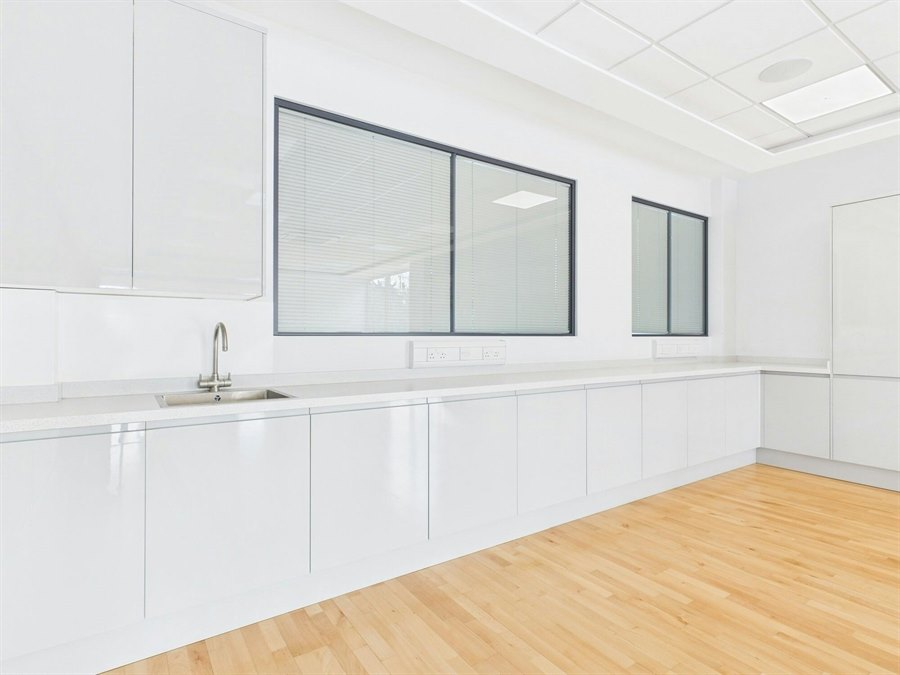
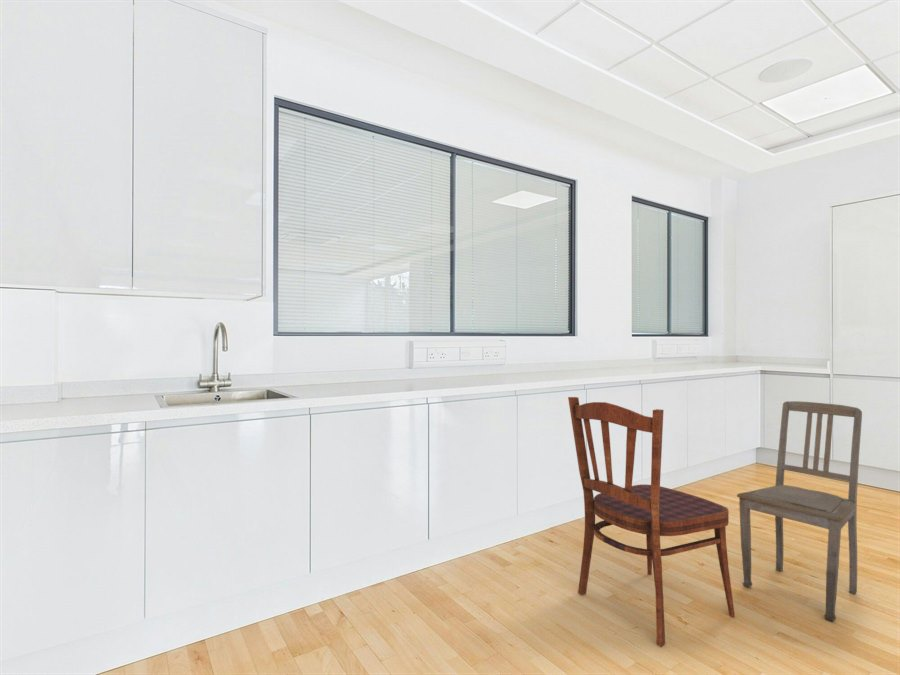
+ dining chair [736,400,863,622]
+ dining chair [567,396,736,648]
